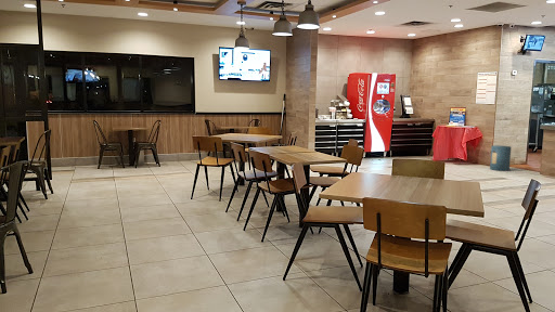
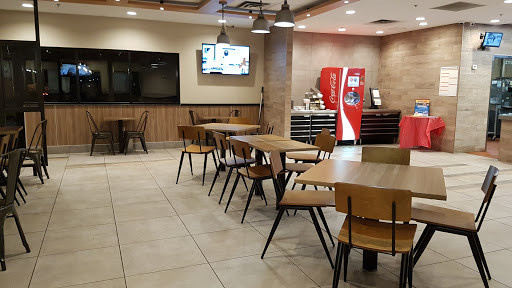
- trash bin [489,144,512,172]
